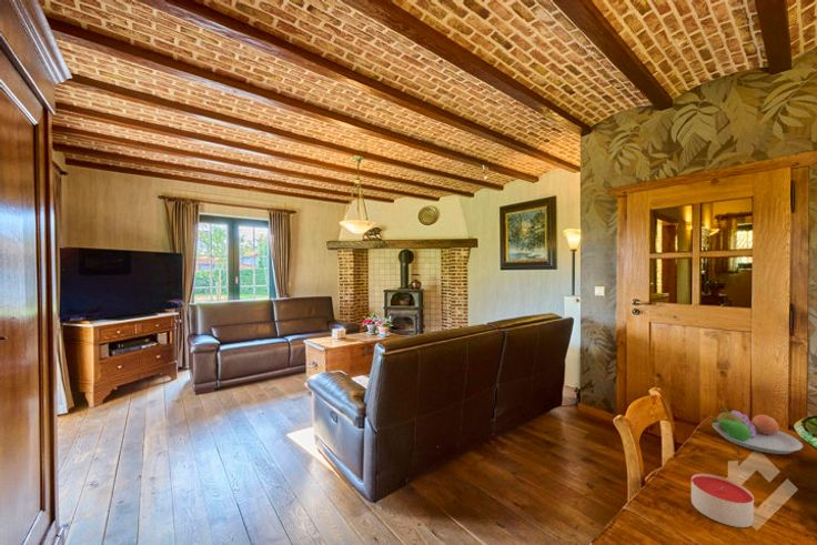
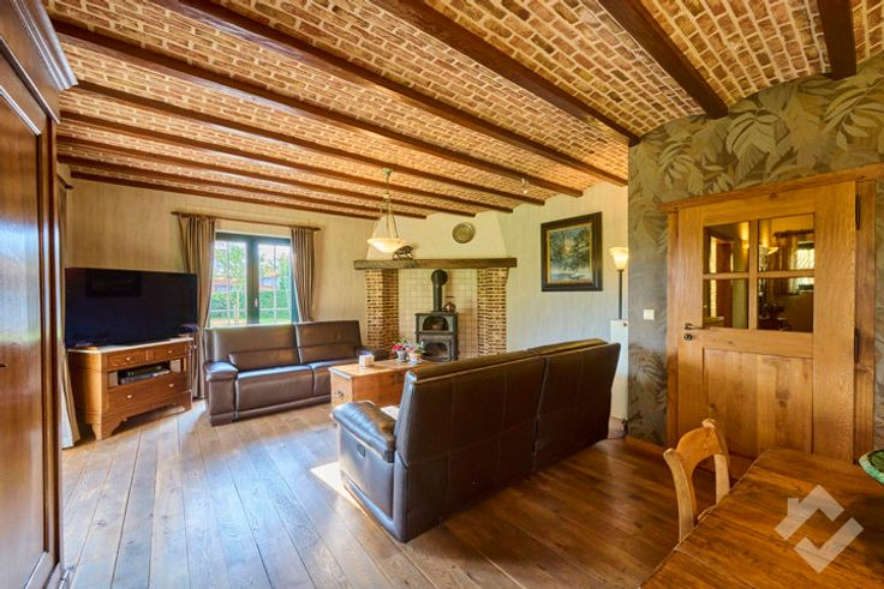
- candle [690,473,755,528]
- fruit bowl [710,406,804,455]
